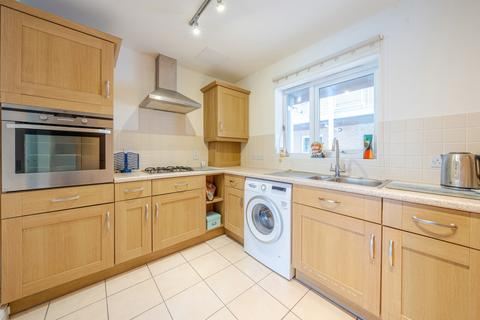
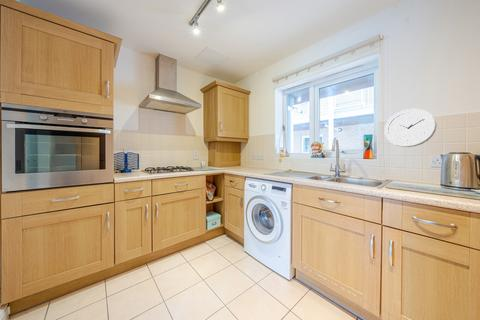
+ wall clock [383,108,437,148]
